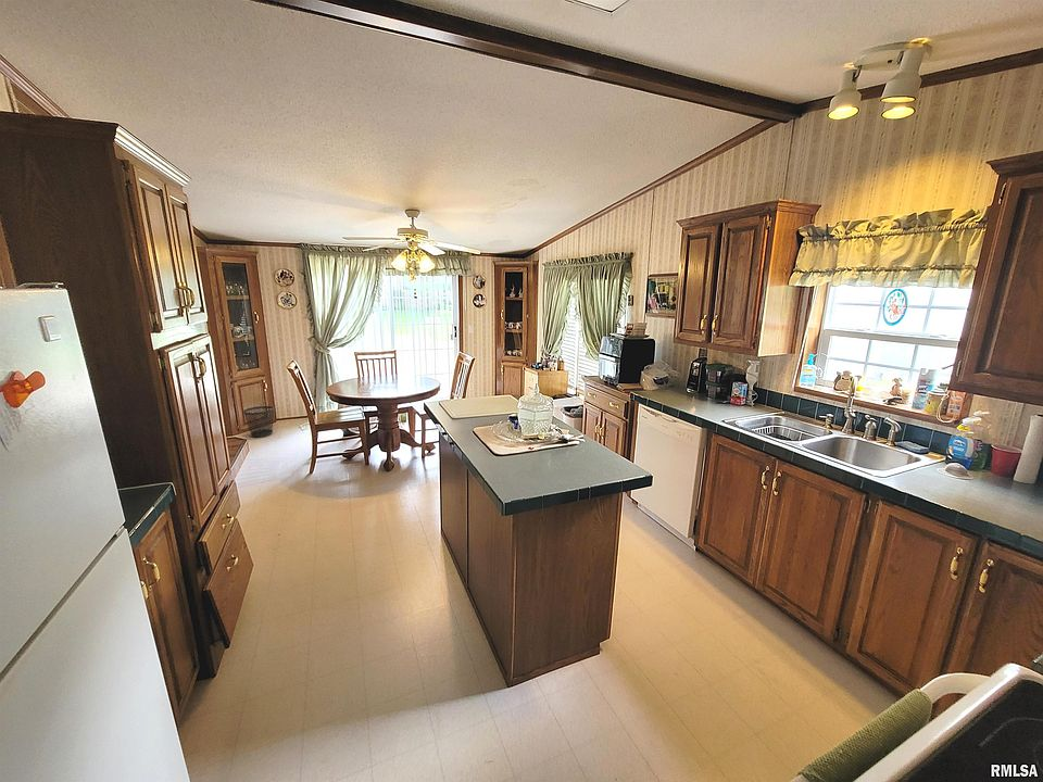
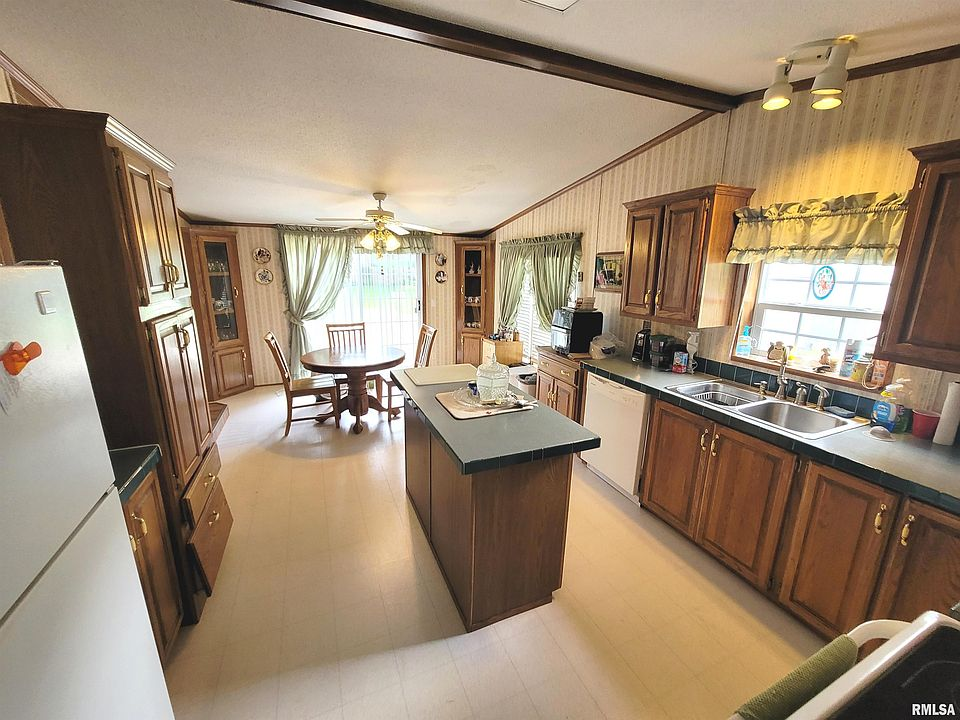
- wastebasket [242,405,275,439]
